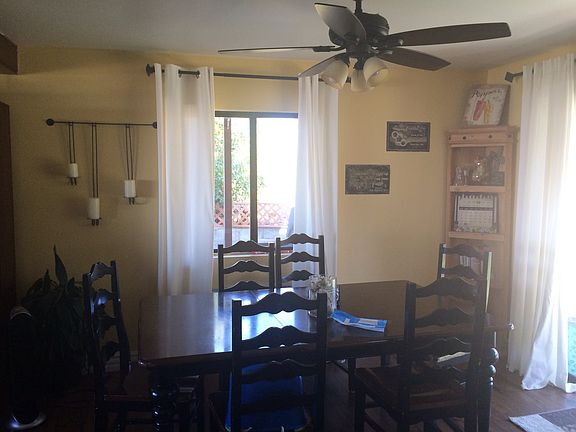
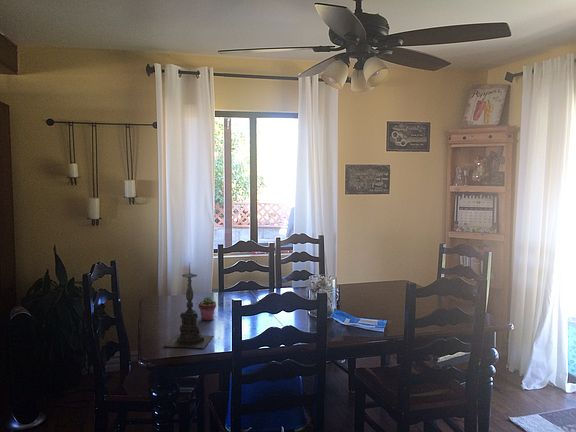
+ candle holder [163,262,214,349]
+ potted succulent [198,295,217,321]
